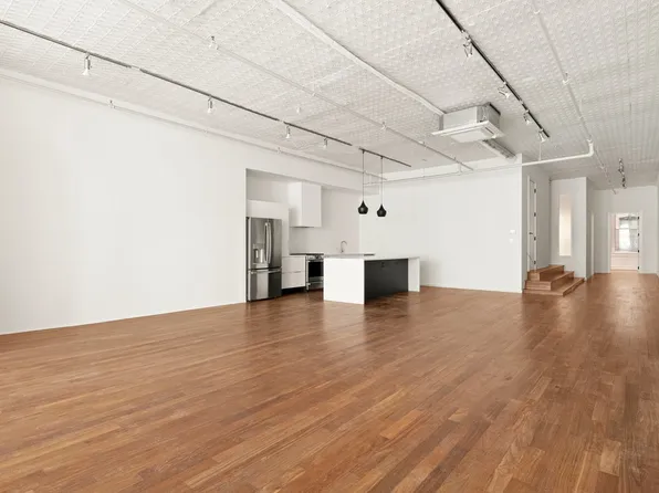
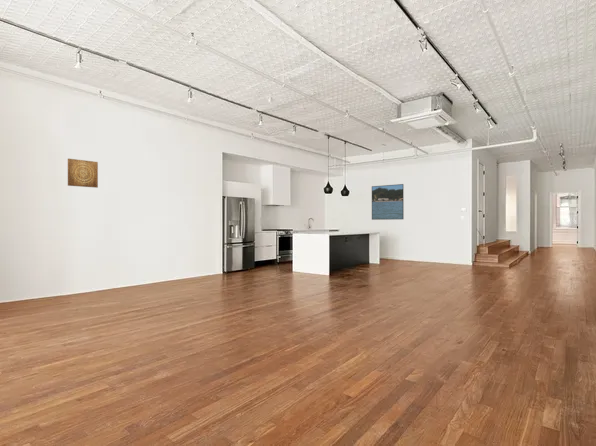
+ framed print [371,183,405,221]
+ wall art [67,158,99,189]
